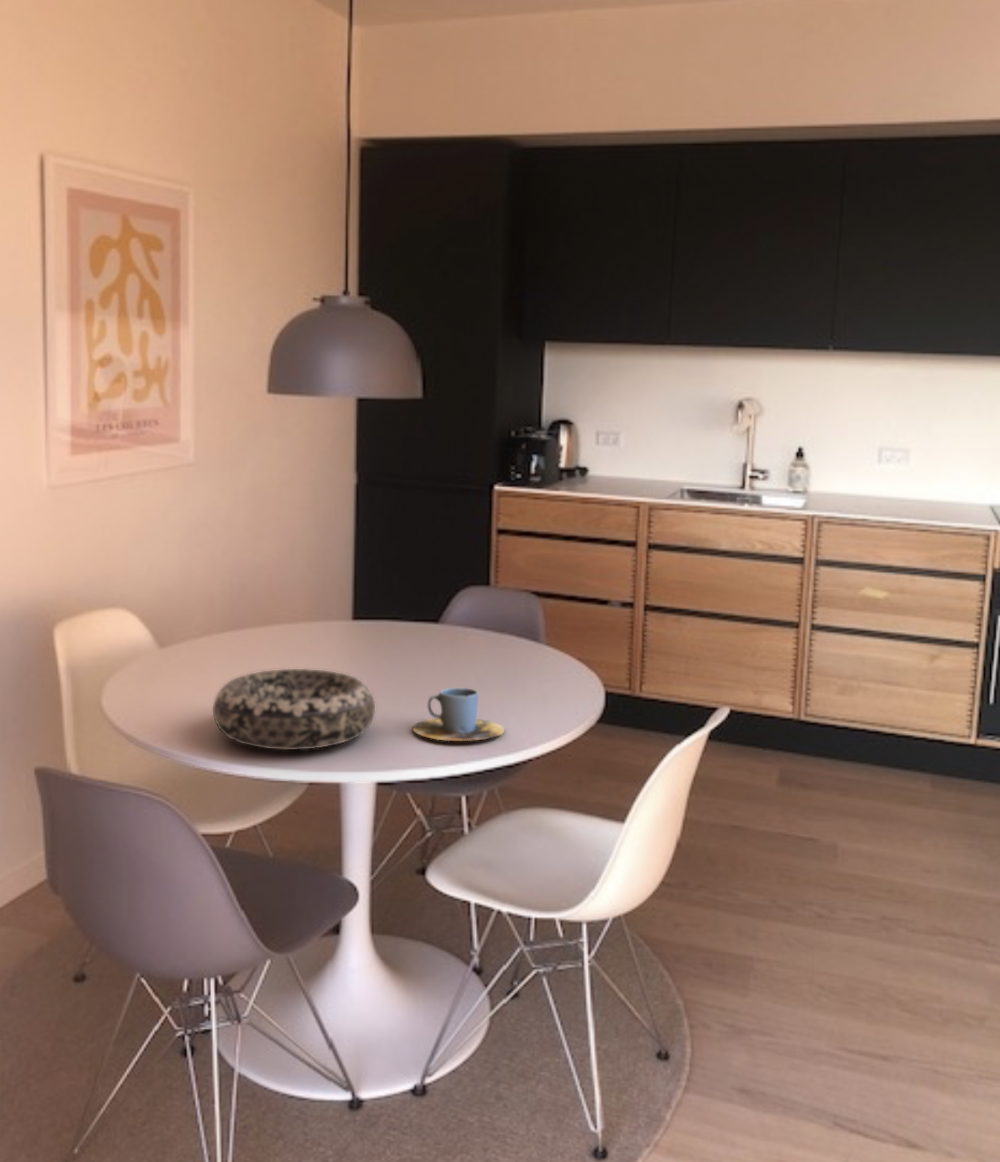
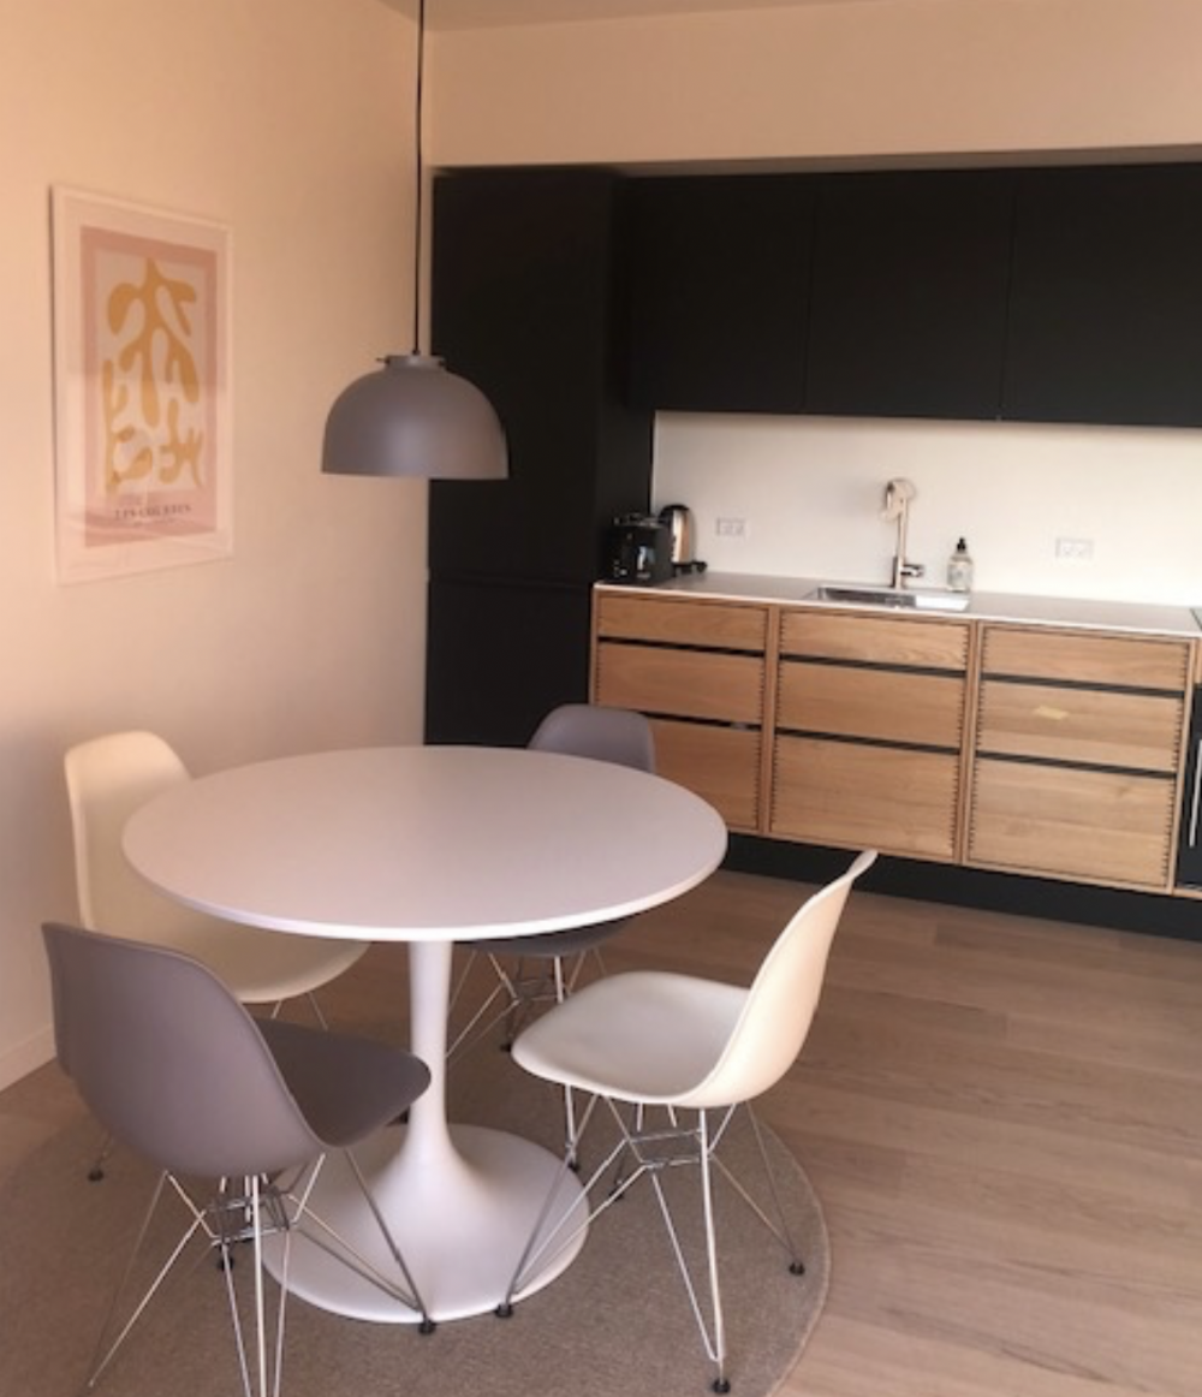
- cup [412,687,505,742]
- decorative bowl [212,668,376,751]
